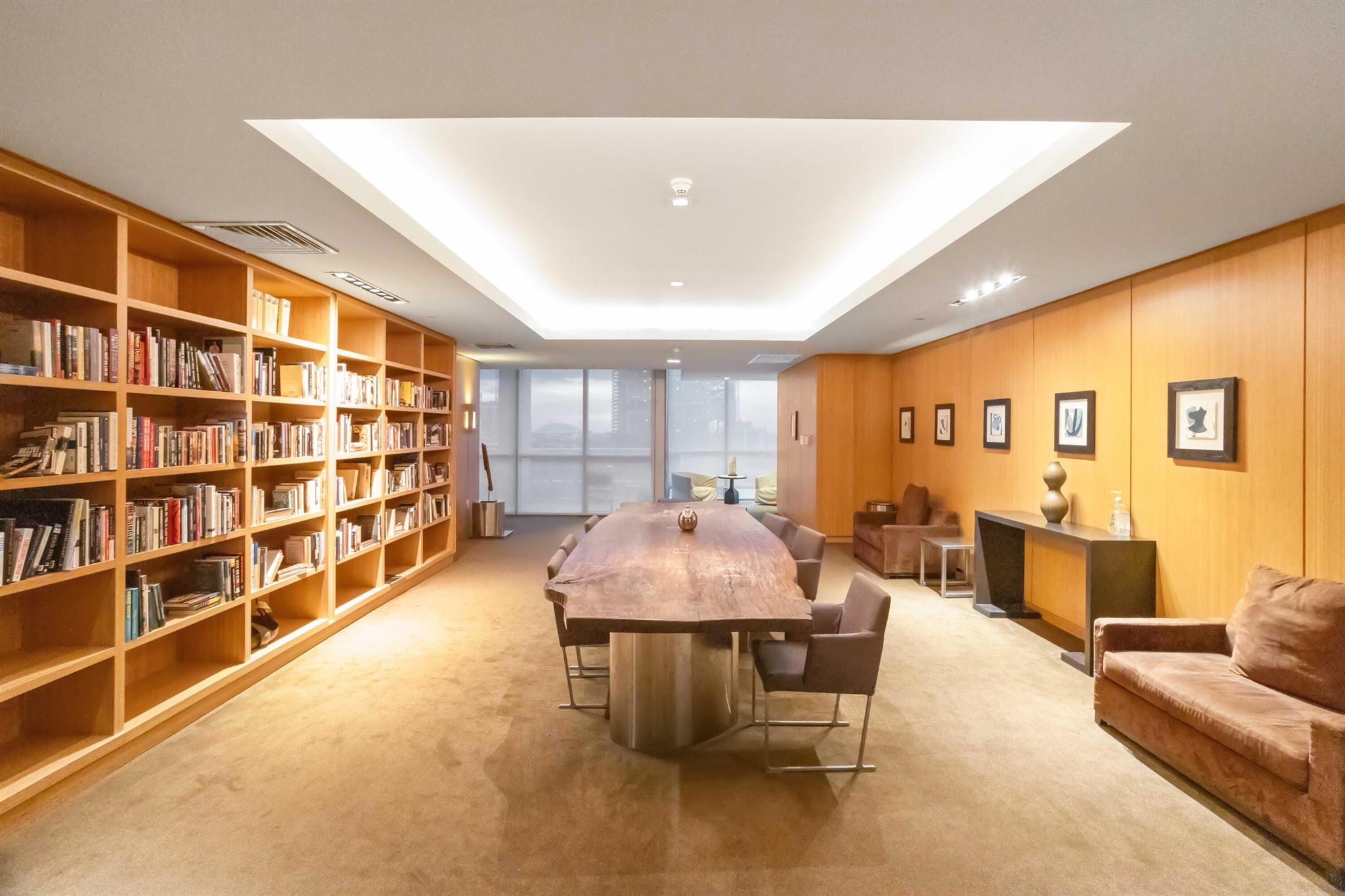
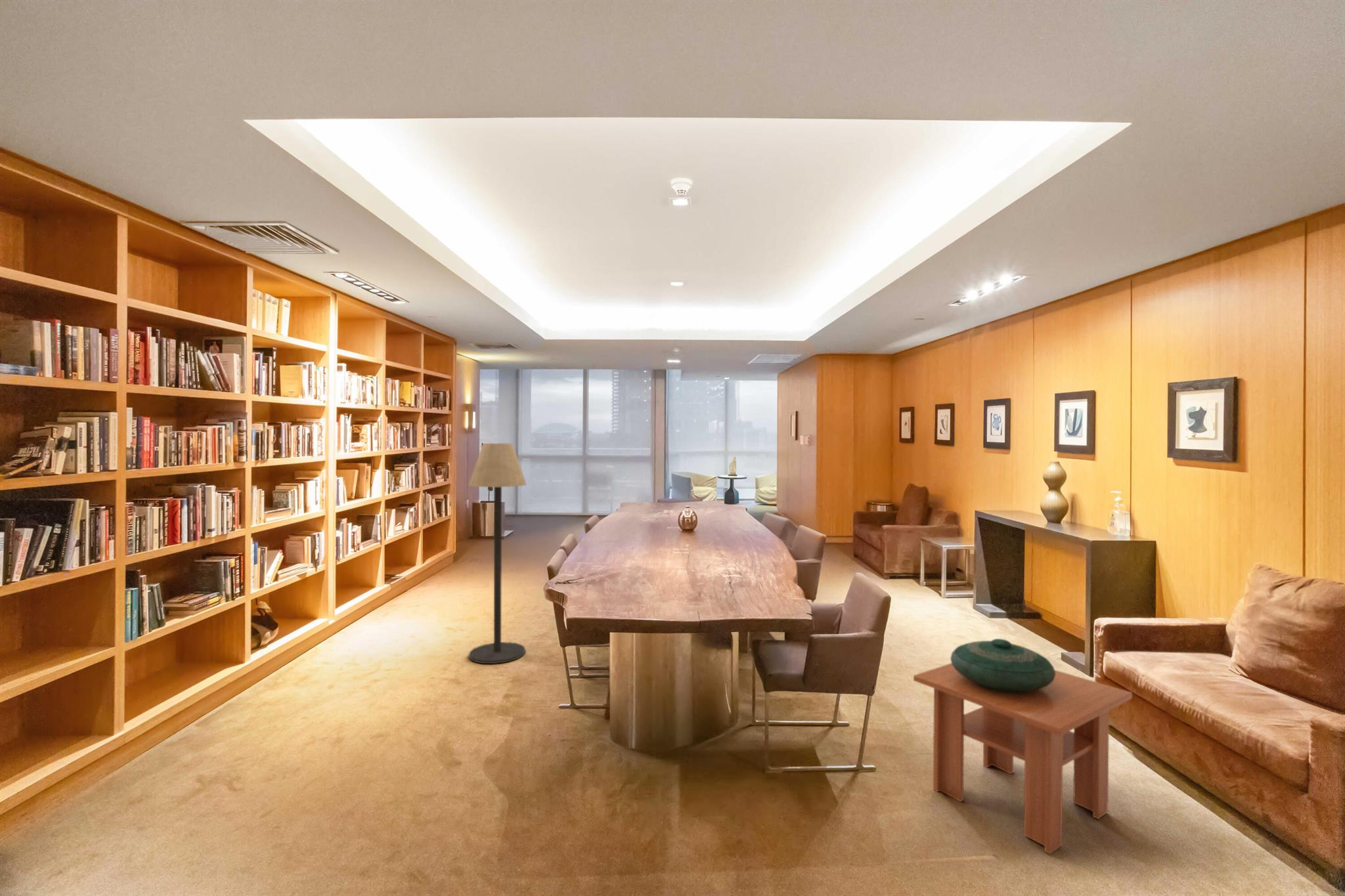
+ decorative bowl [950,638,1055,693]
+ floor lamp [468,442,527,664]
+ coffee table [913,662,1133,855]
